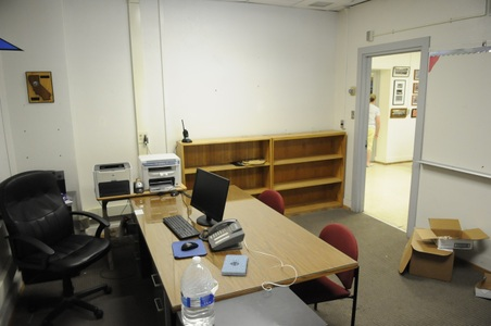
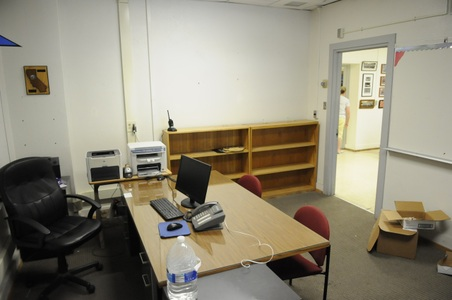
- notepad [221,254,249,277]
